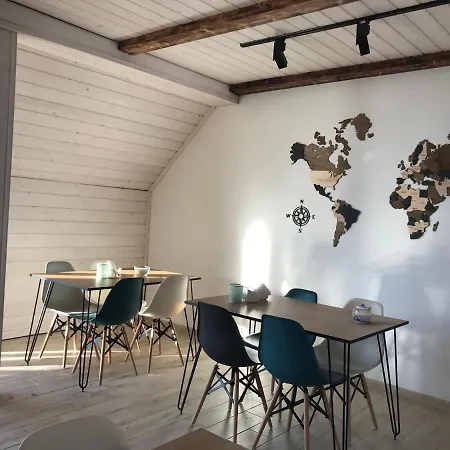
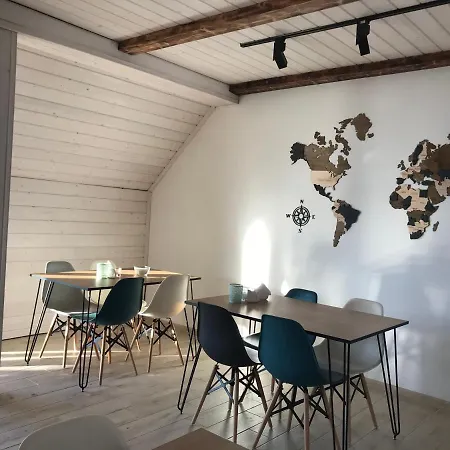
- teapot [351,303,373,324]
